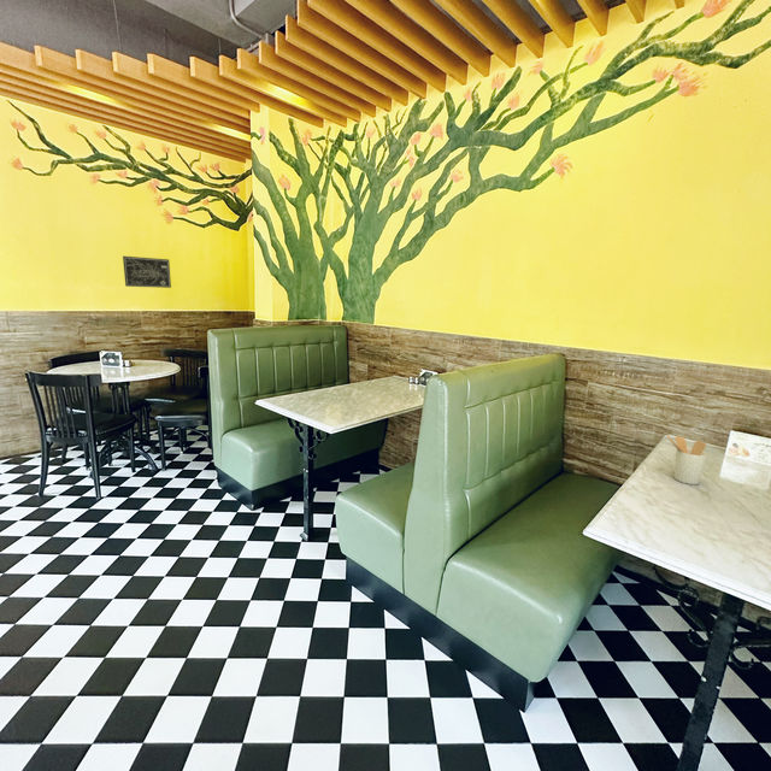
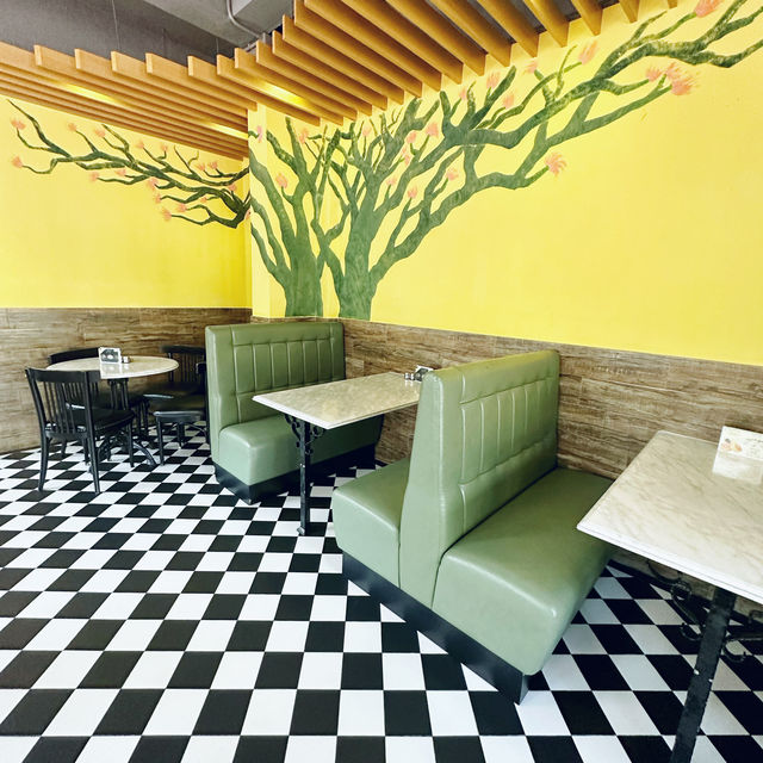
- wall art [122,255,172,289]
- utensil holder [665,434,708,485]
